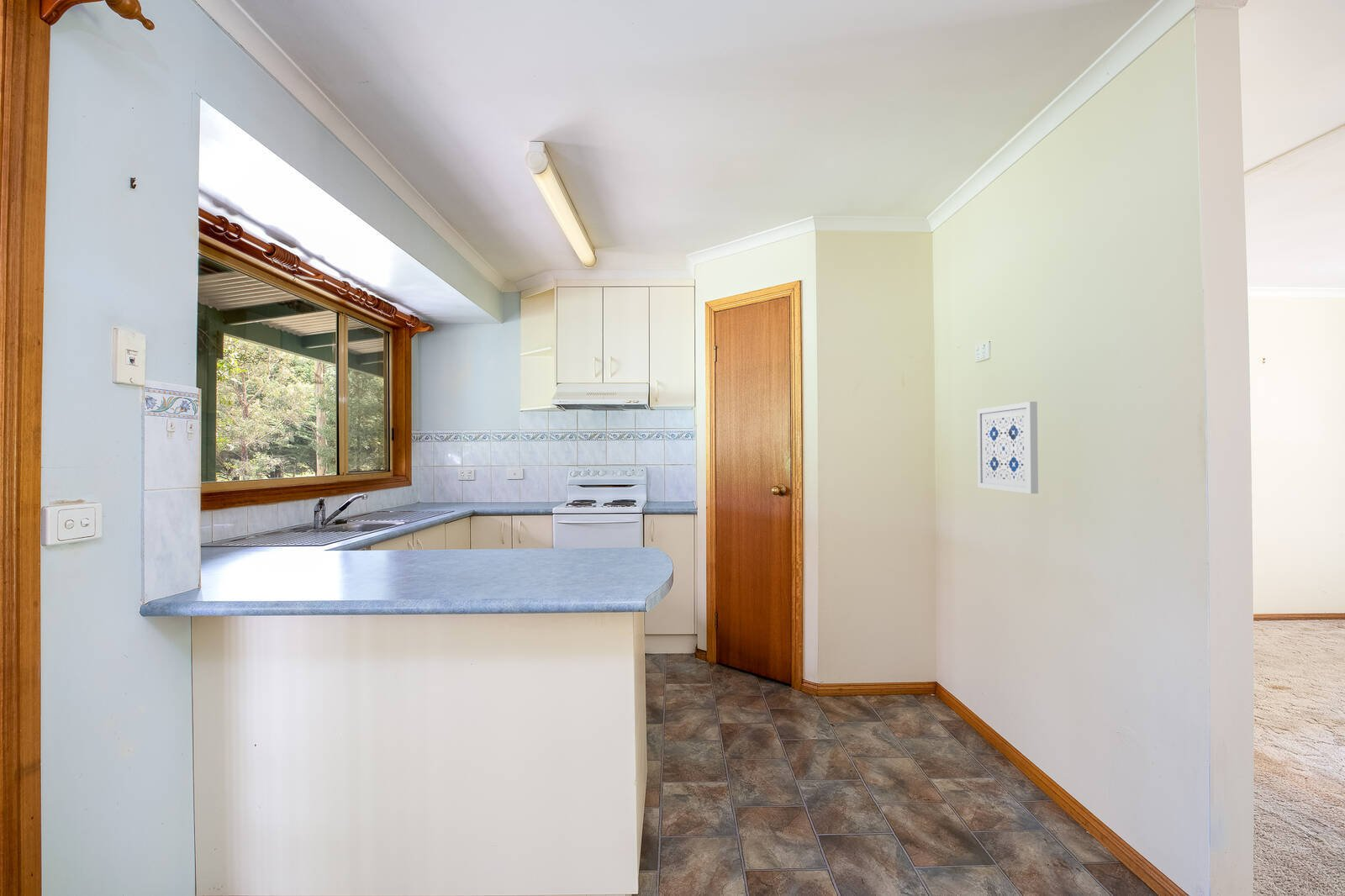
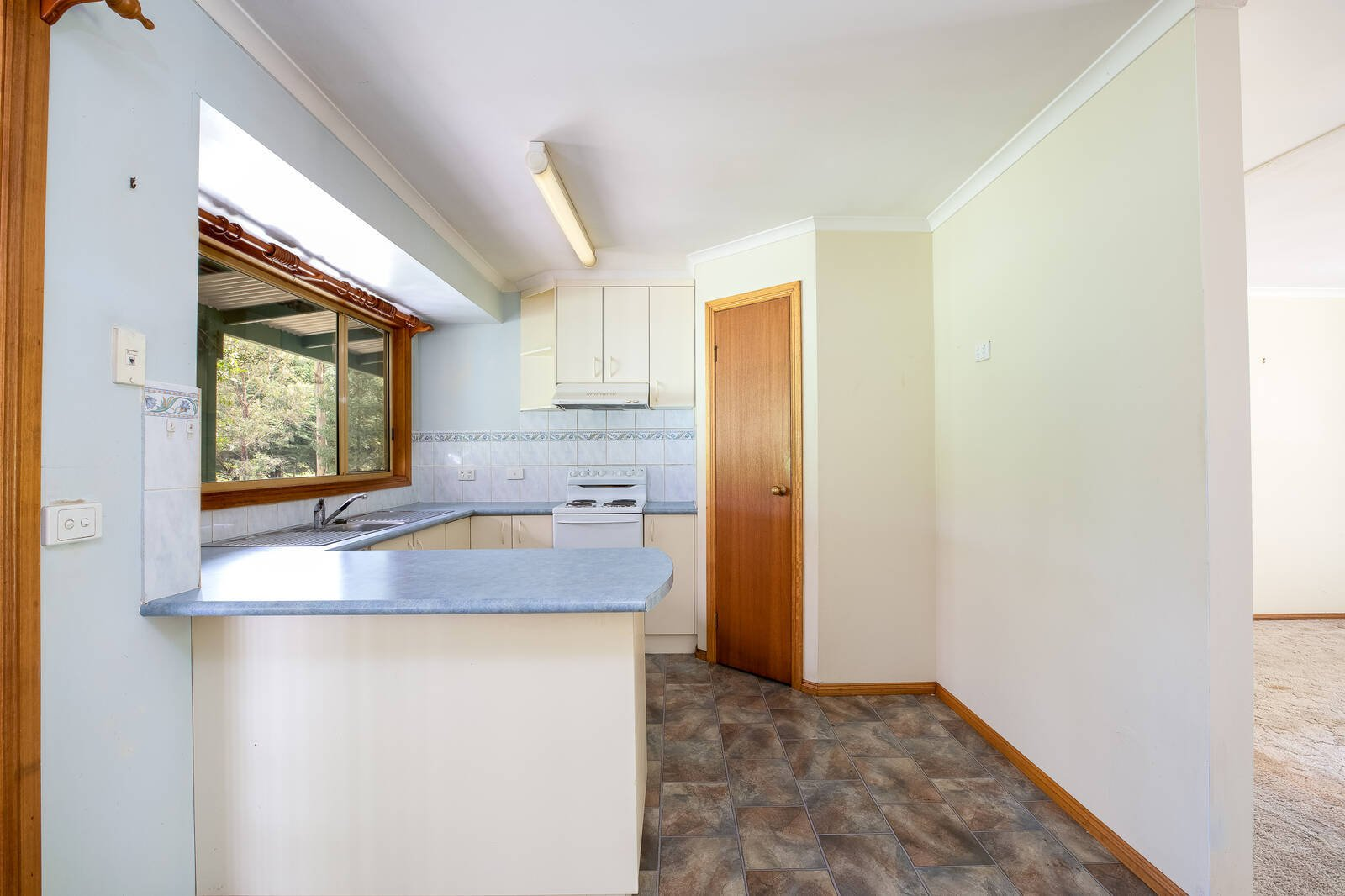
- wall art [976,401,1039,494]
